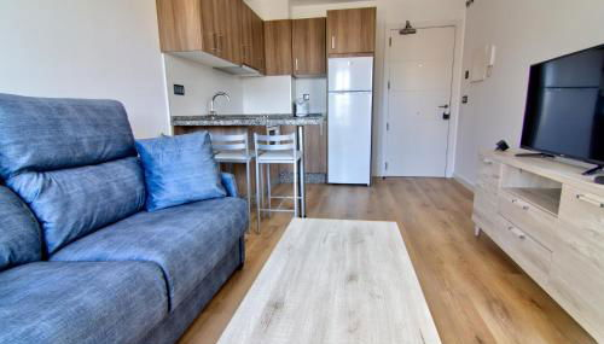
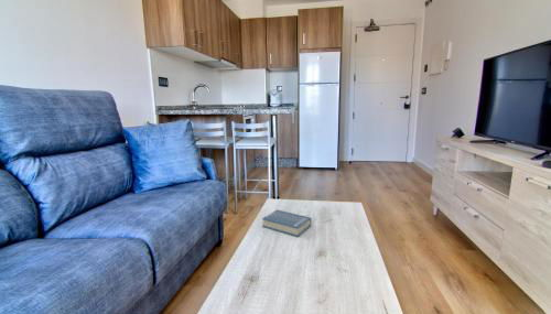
+ hardback book [261,208,313,238]
